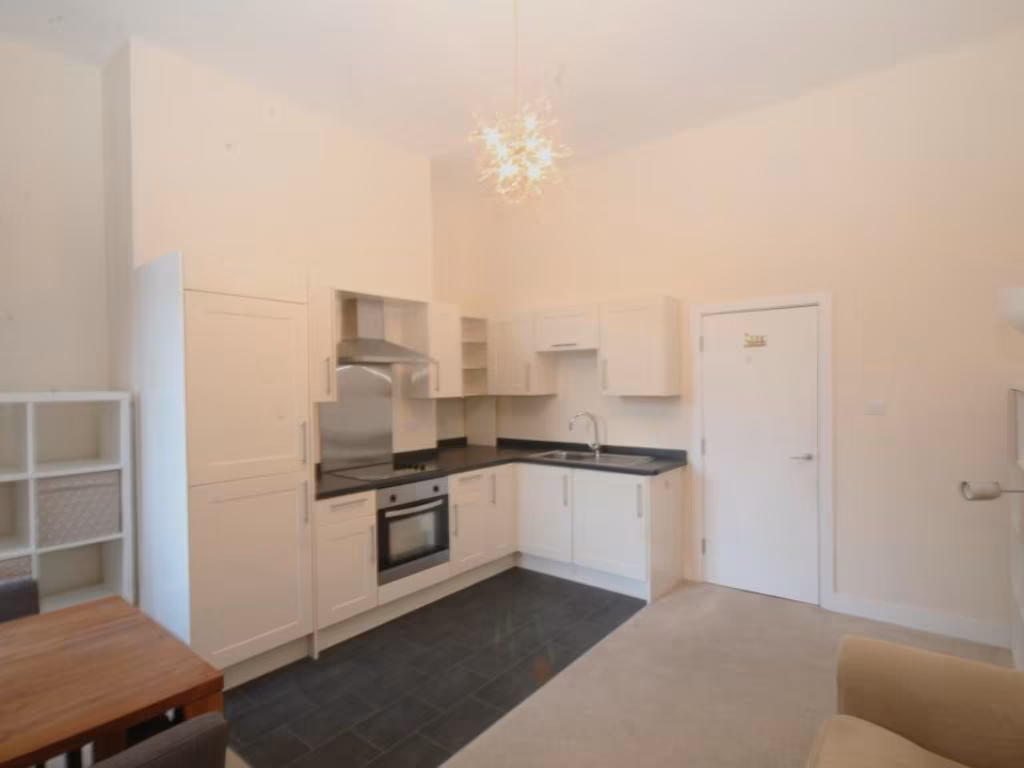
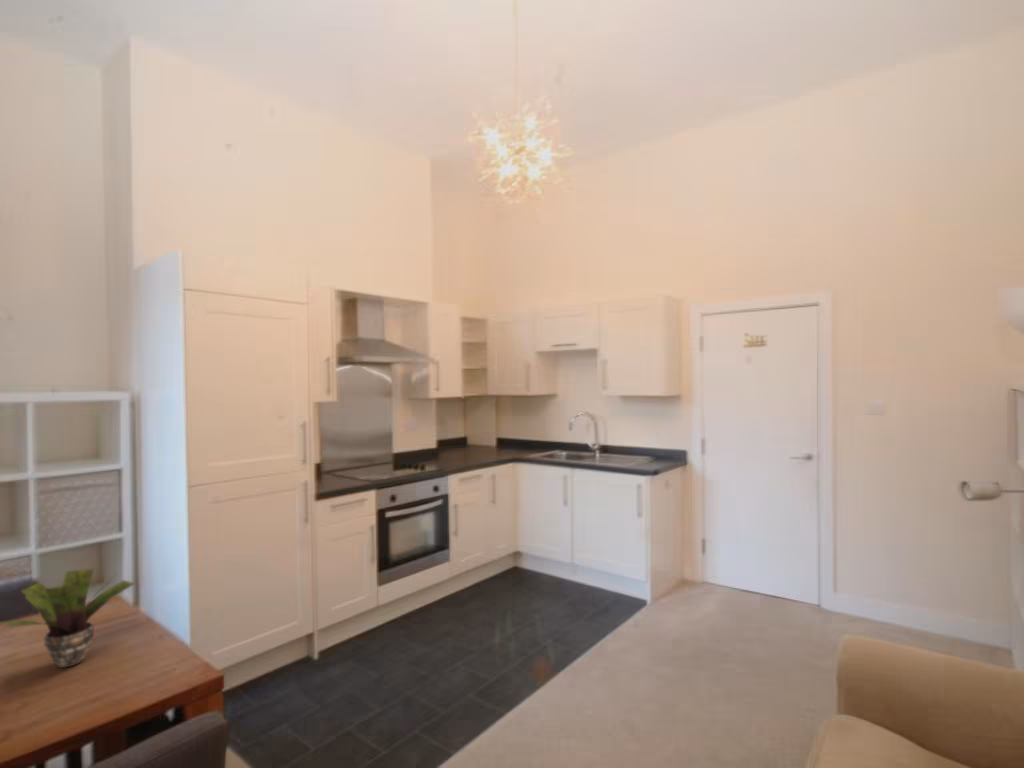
+ potted plant [0,568,137,669]
